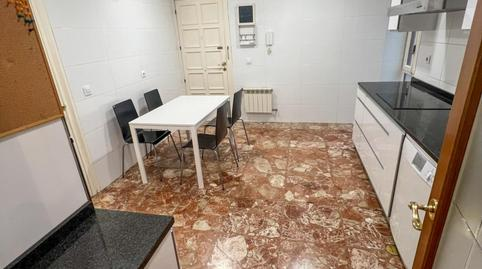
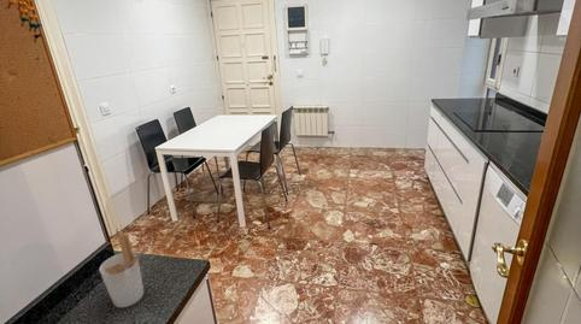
+ utensil holder [99,232,154,308]
